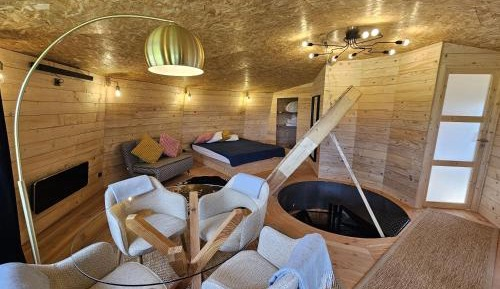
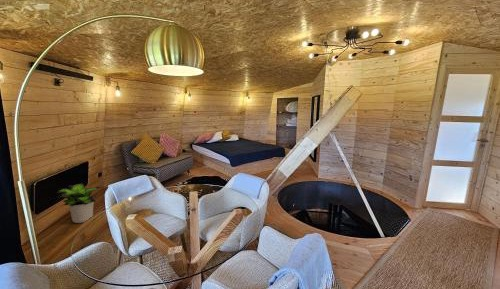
+ potted plant [56,182,102,224]
